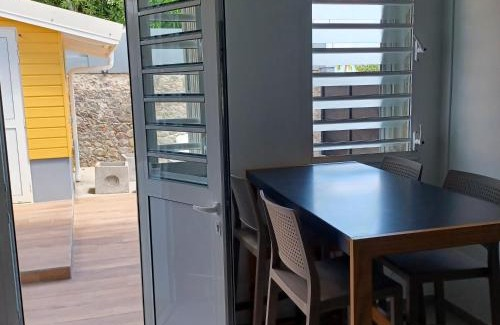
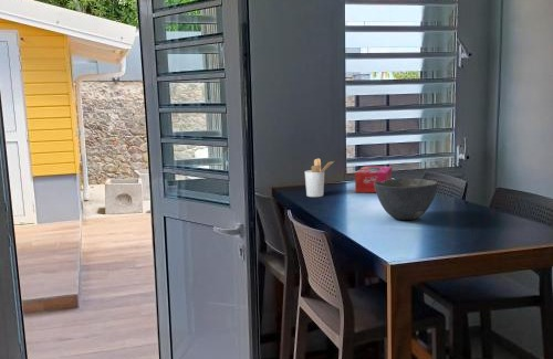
+ bowl [374,178,439,221]
+ utensil holder [304,158,334,198]
+ tissue box [354,166,393,193]
